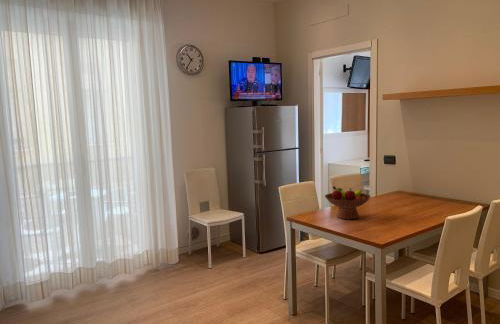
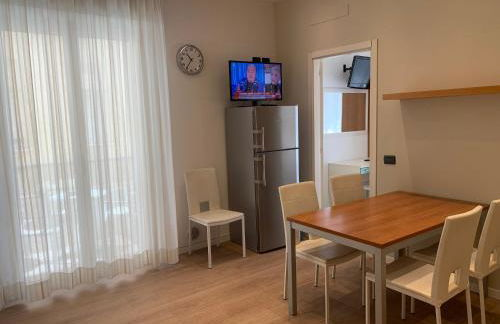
- fruit bowl [324,185,372,220]
